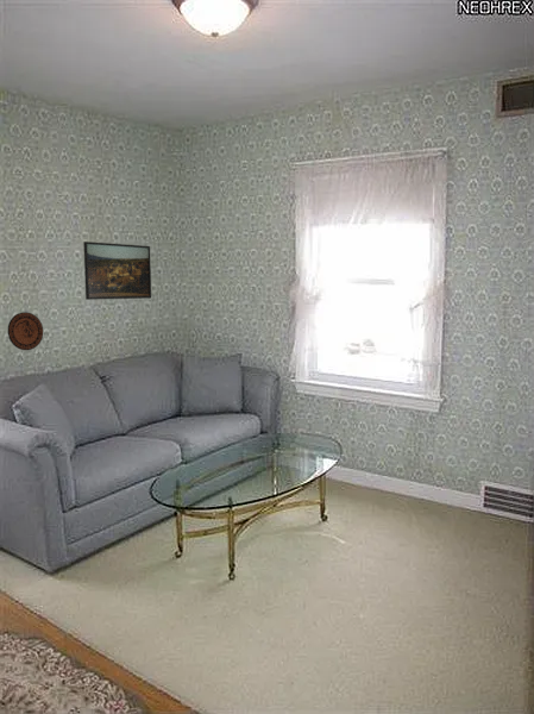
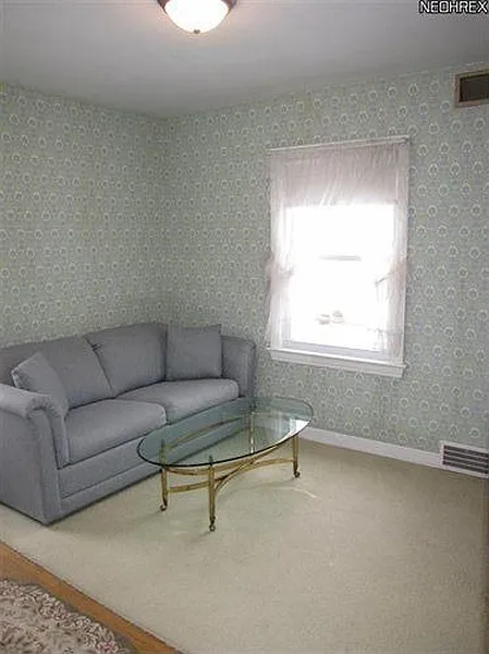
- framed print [82,240,152,301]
- decorative plate [7,311,44,351]
